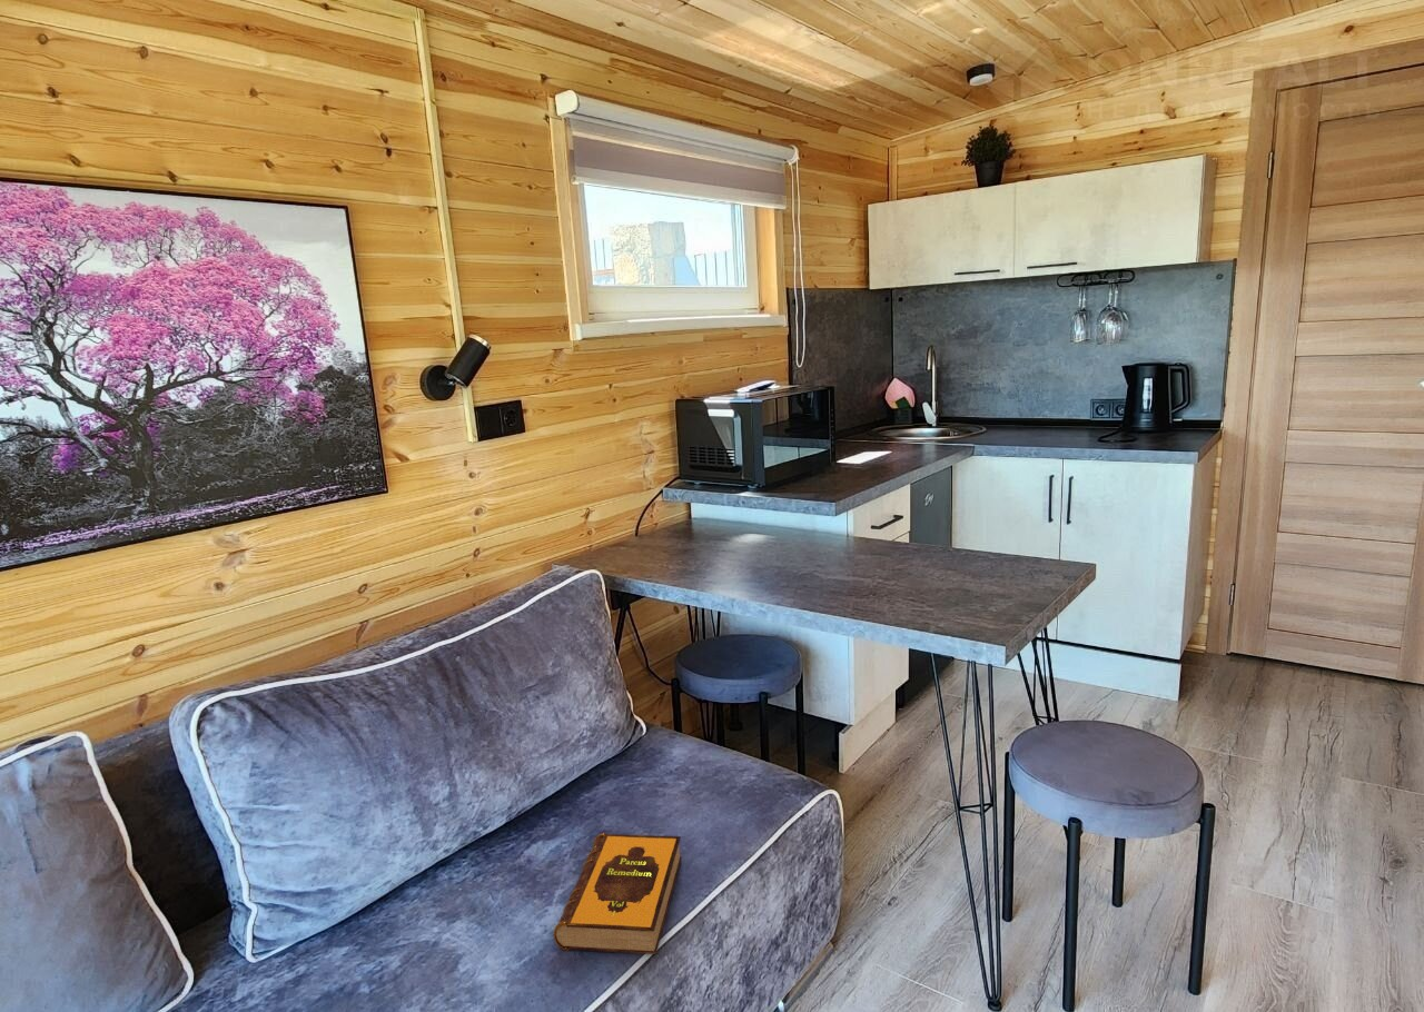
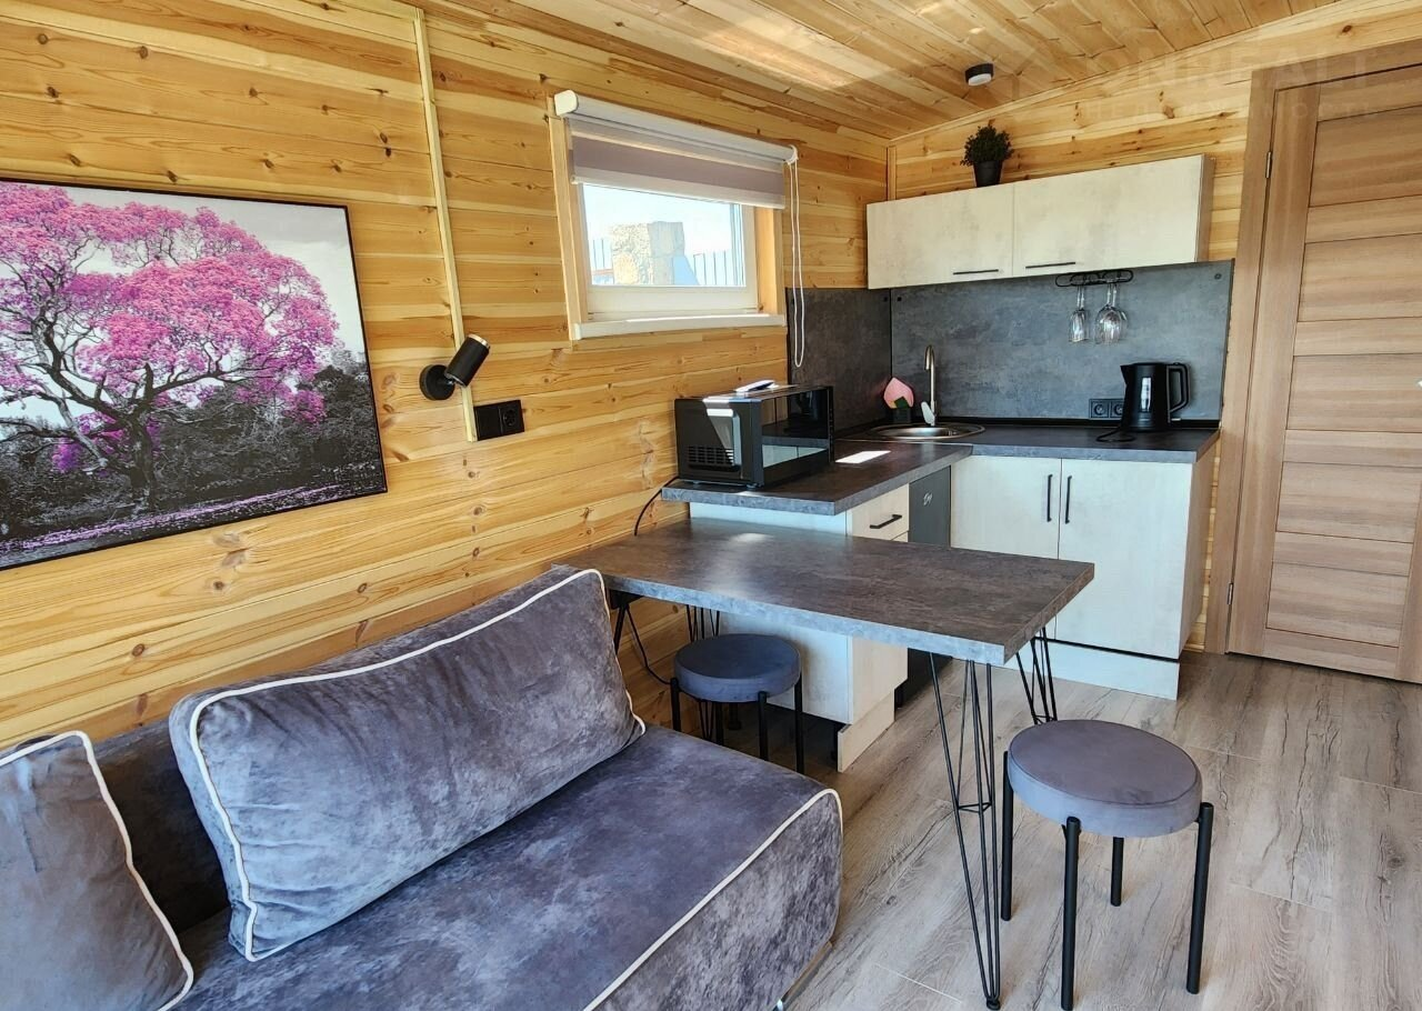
- hardback book [553,832,683,955]
